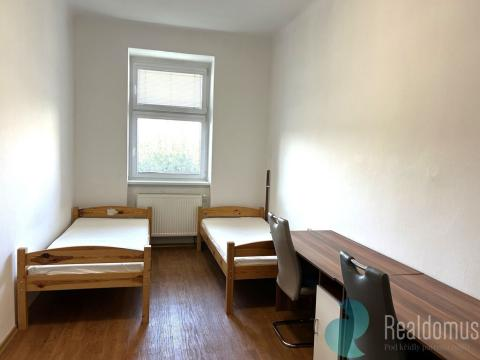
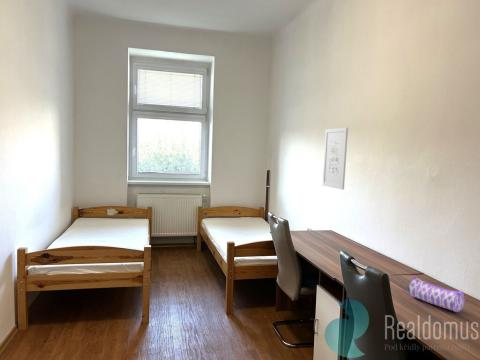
+ pencil case [405,275,466,313]
+ wall art [321,127,349,190]
